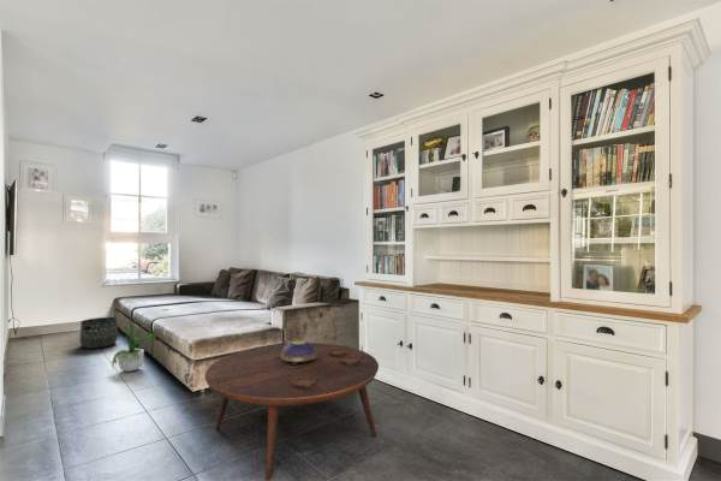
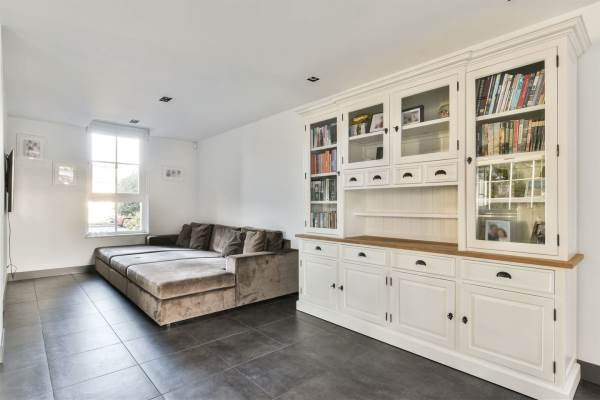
- basket [79,316,119,350]
- decorative bowl [281,339,317,362]
- coffee table [203,342,380,481]
- potted plant [111,313,159,373]
